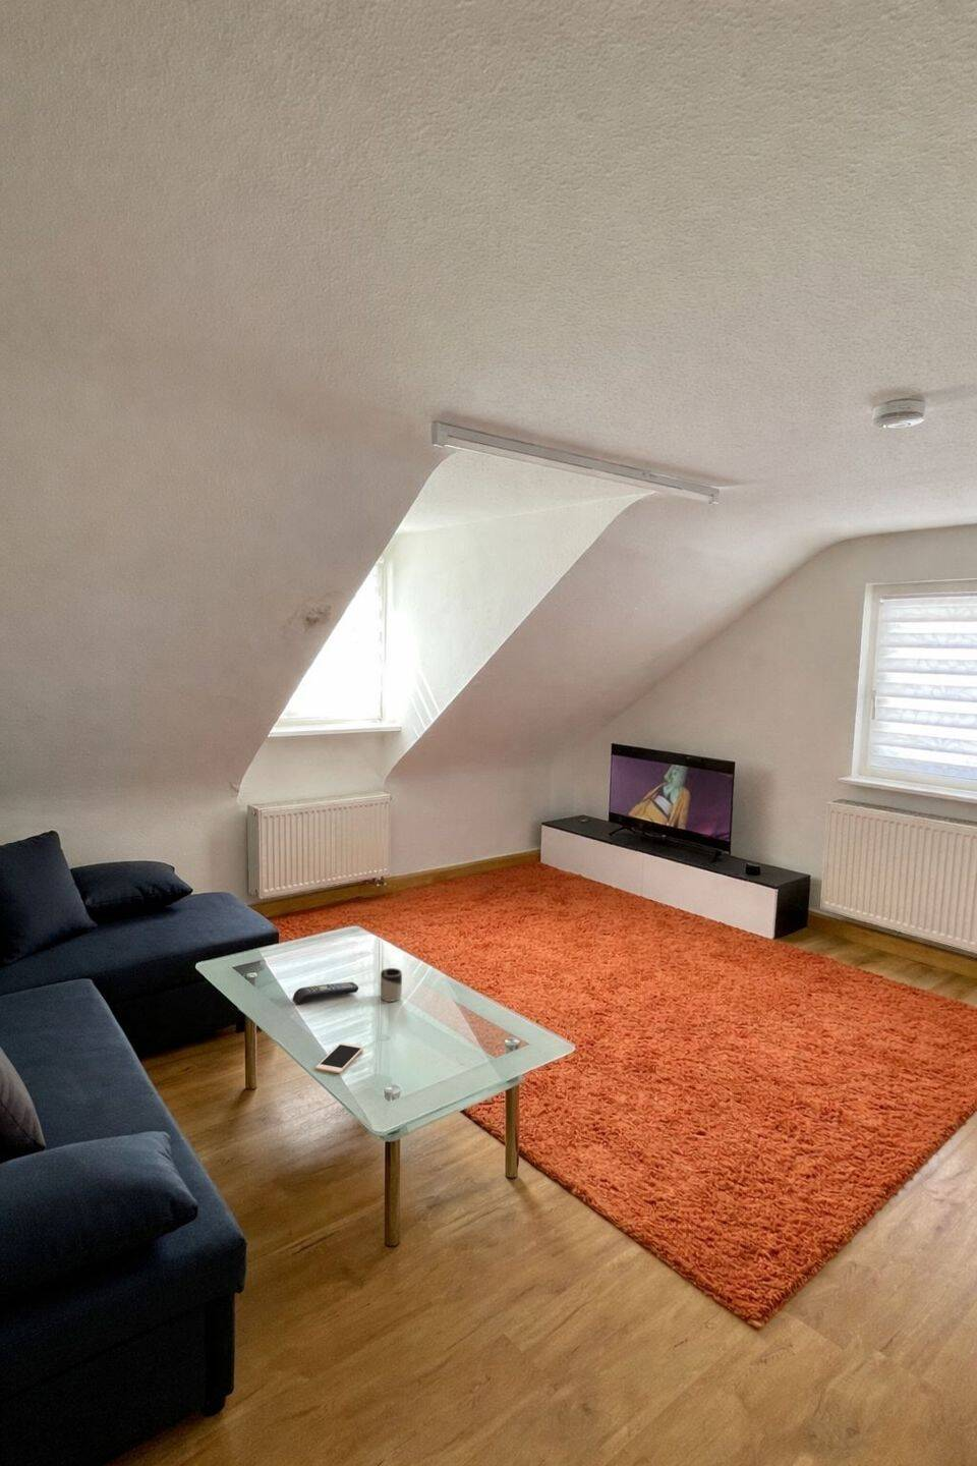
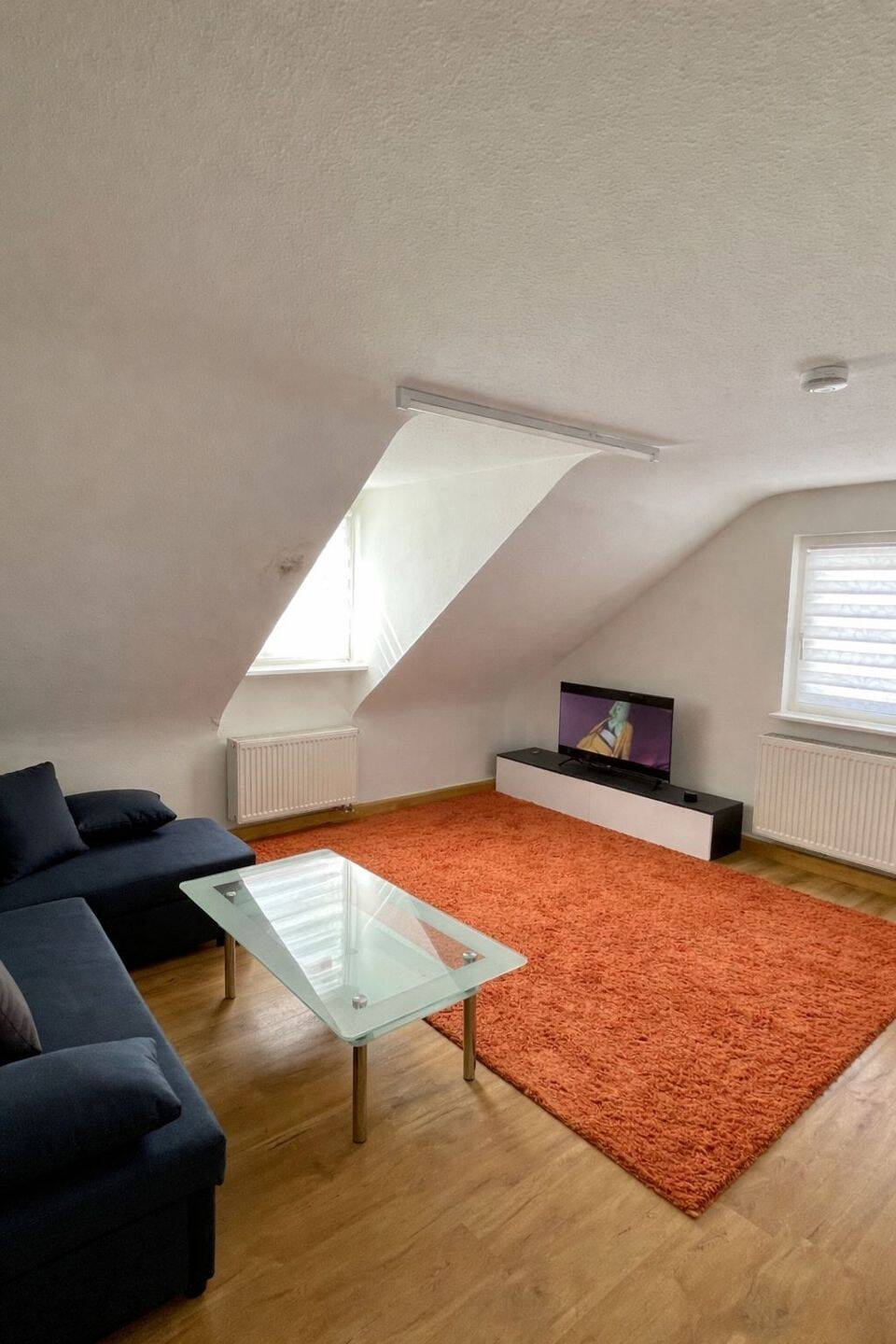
- cell phone [314,1042,364,1074]
- cup [379,968,403,1002]
- remote control [292,982,359,1005]
